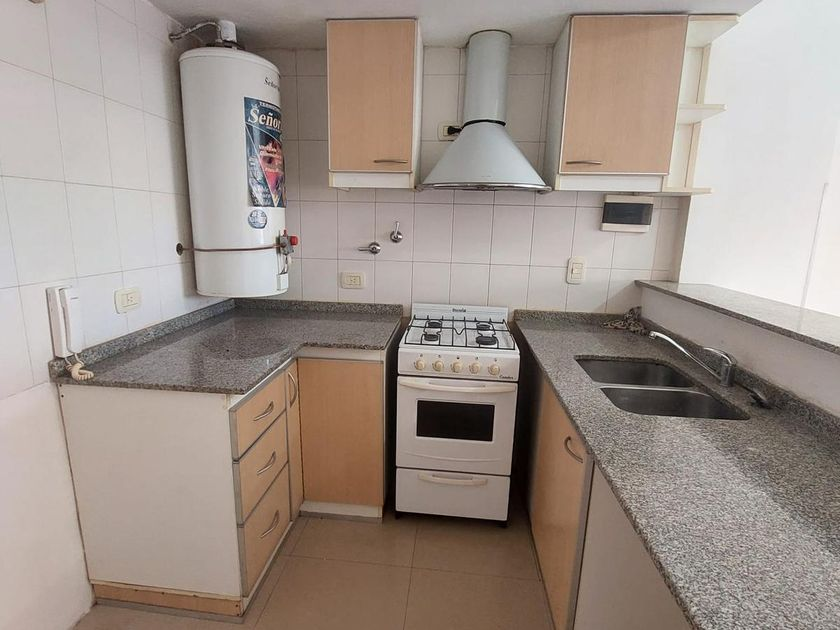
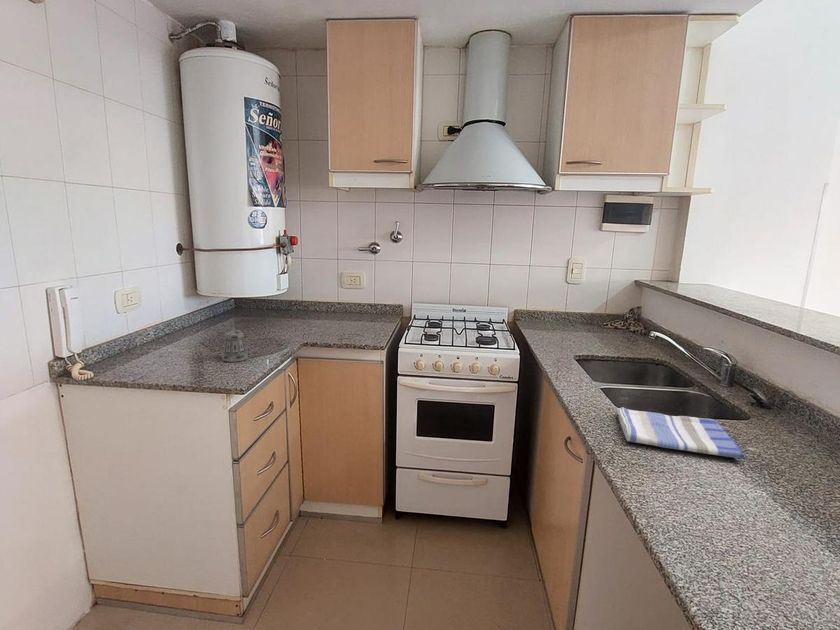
+ dish towel [616,406,745,459]
+ pepper shaker [216,329,249,363]
